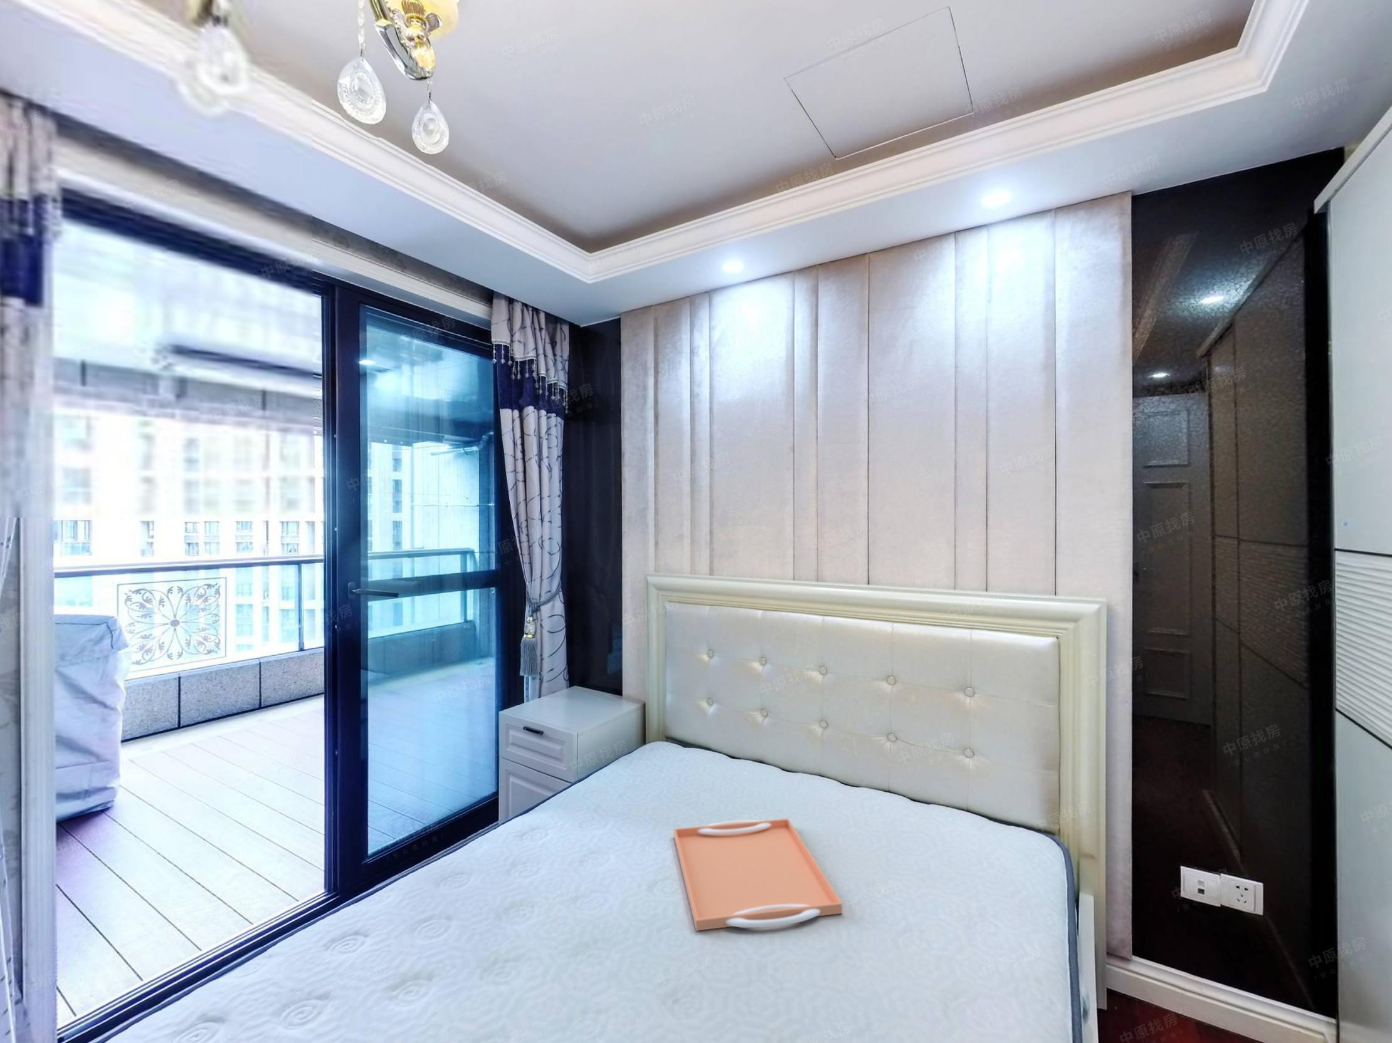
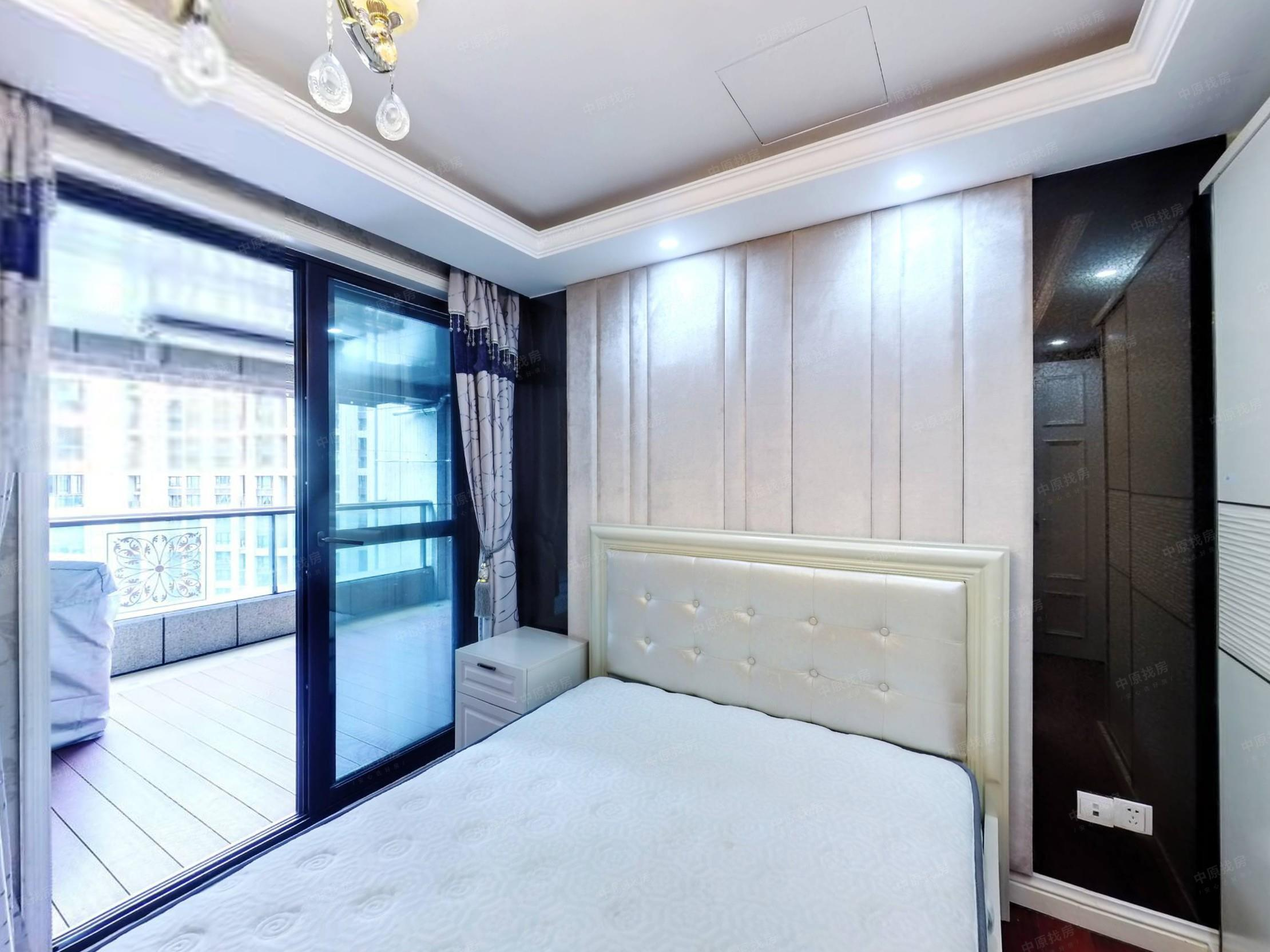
- serving tray [673,818,843,931]
